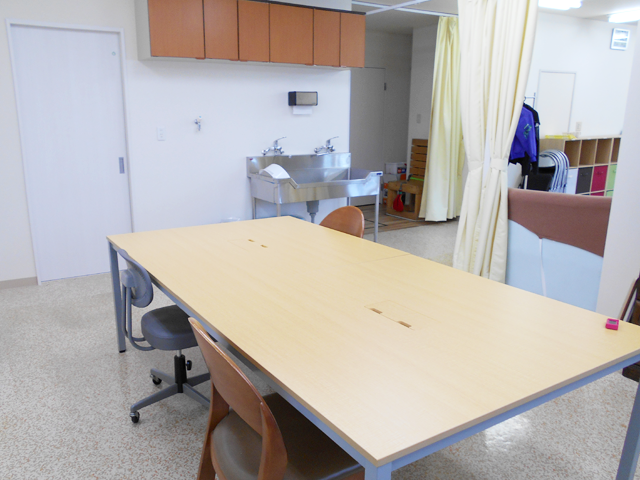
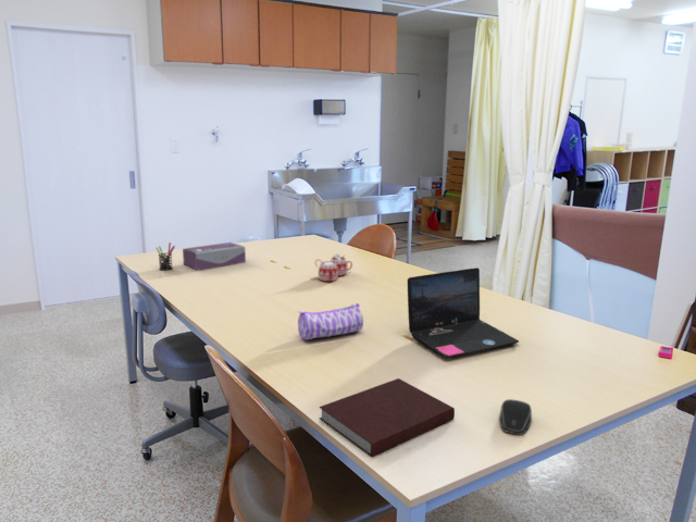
+ laptop [407,266,520,359]
+ mug [310,252,353,283]
+ computer mouse [498,398,533,436]
+ pen holder [156,241,176,272]
+ pencil case [297,302,364,341]
+ tissue box [182,241,247,272]
+ notebook [319,377,456,458]
